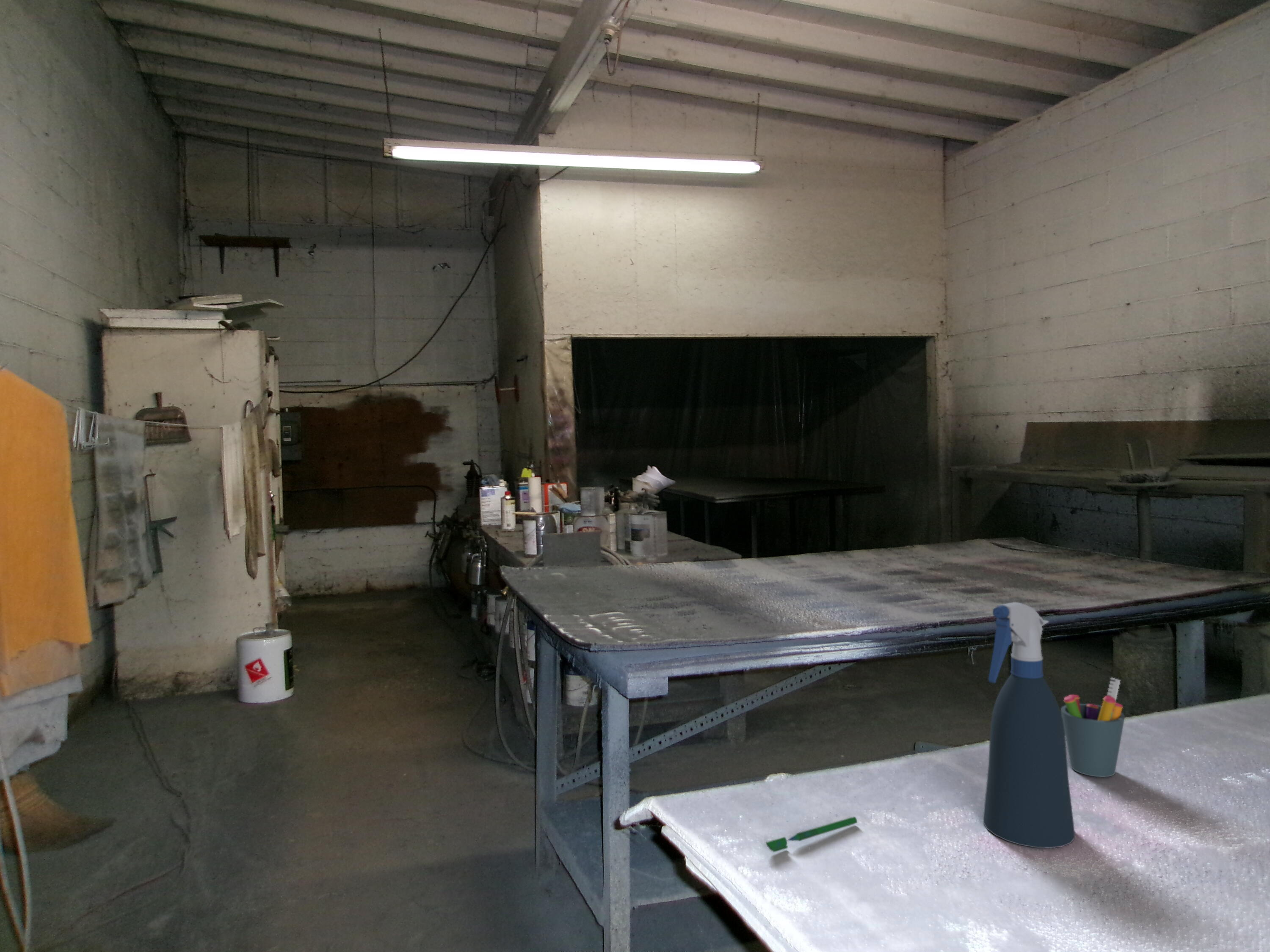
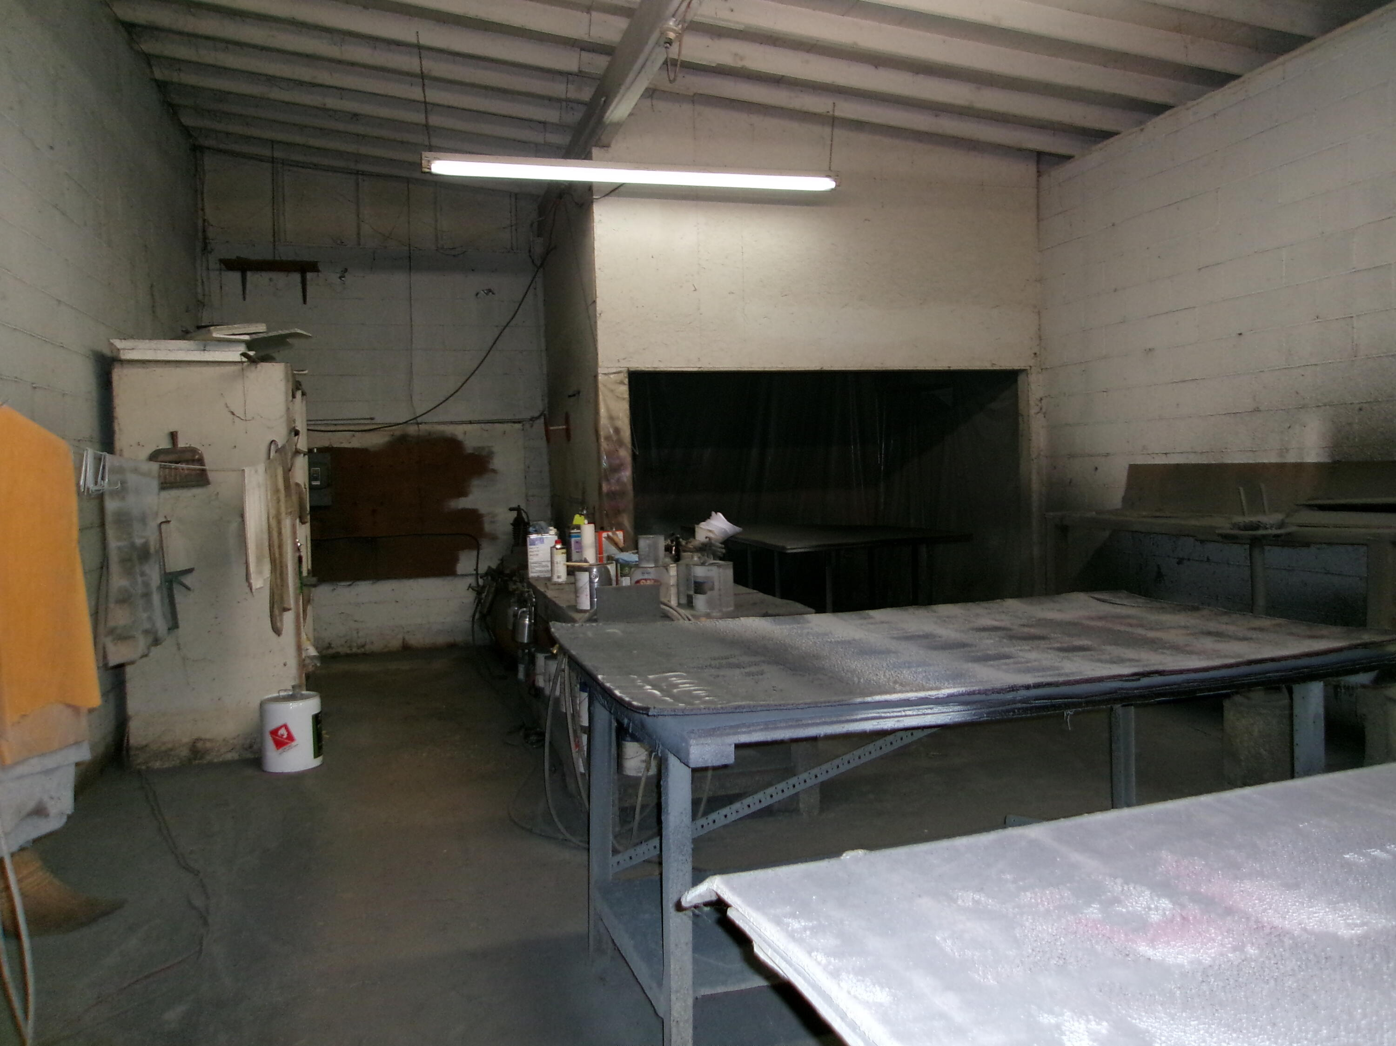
- pen holder [1060,677,1125,778]
- spray bottle [983,602,1075,849]
- pen [765,816,858,853]
